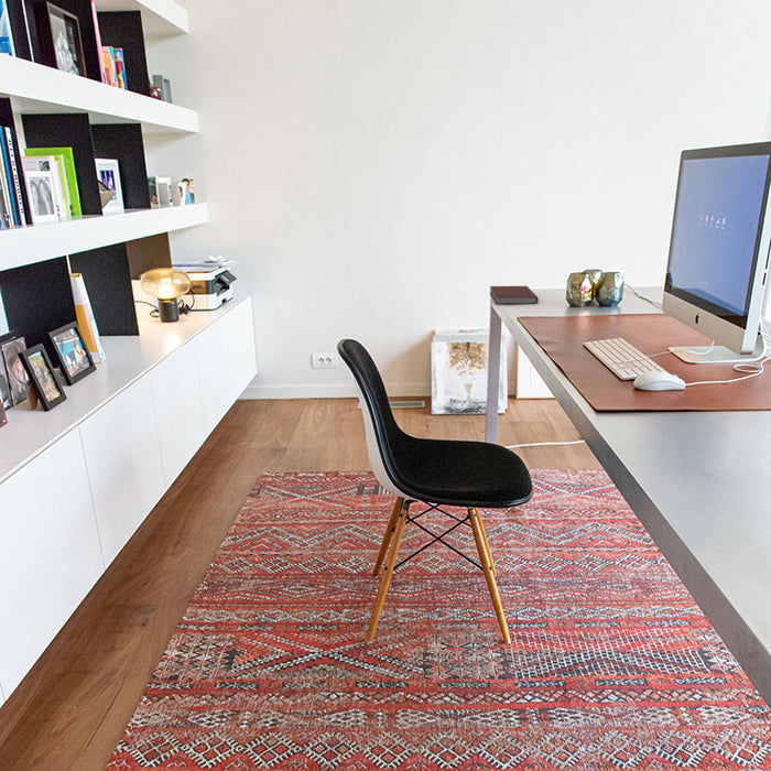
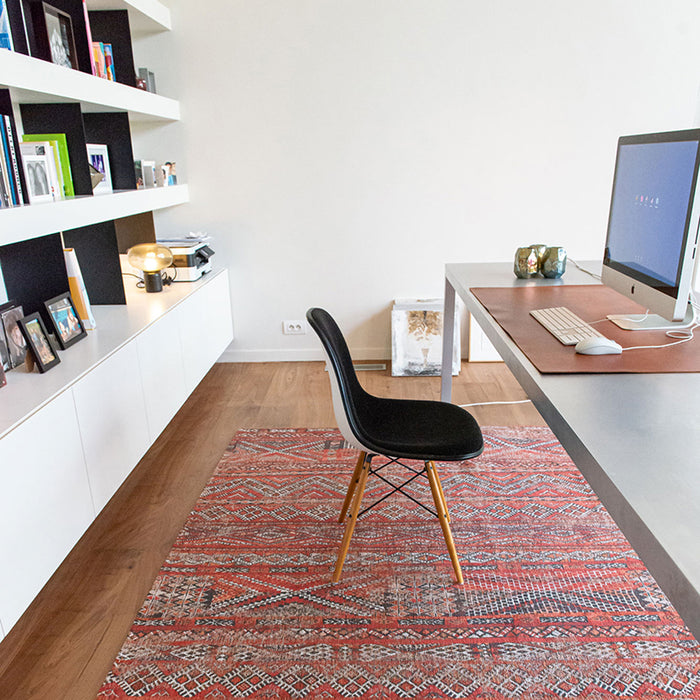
- book [489,285,540,305]
